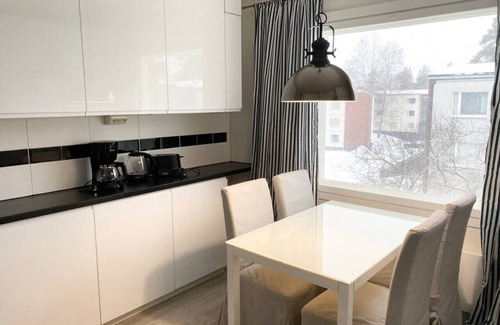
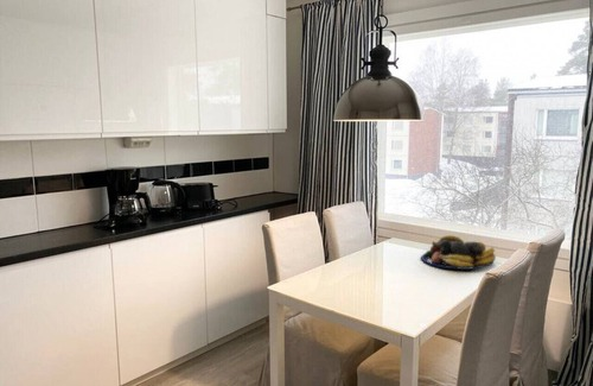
+ fruit bowl [420,234,497,271]
